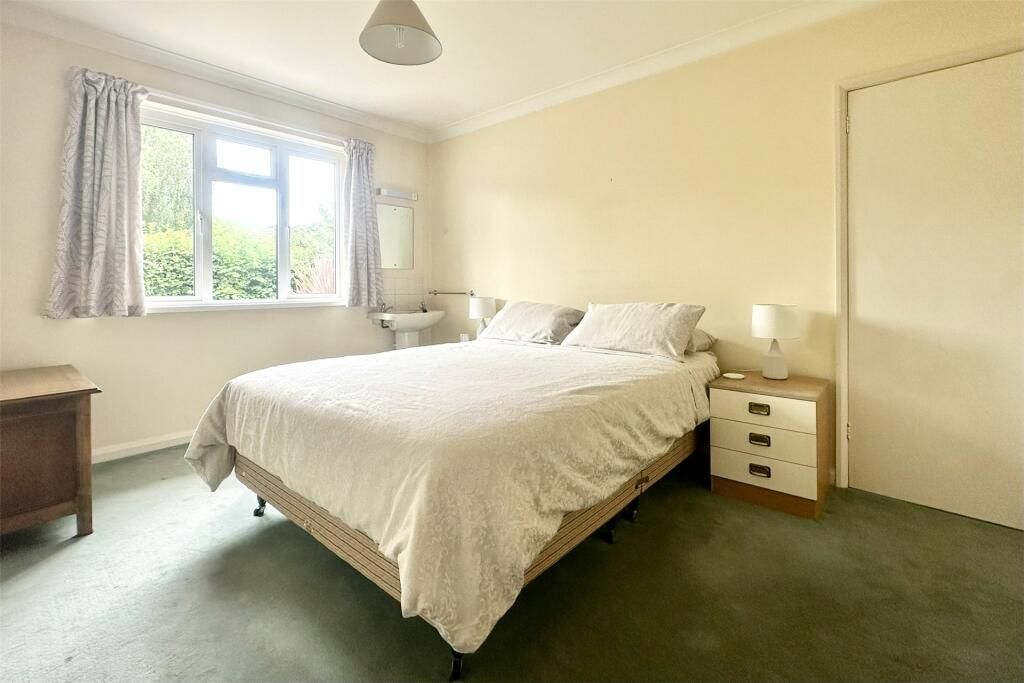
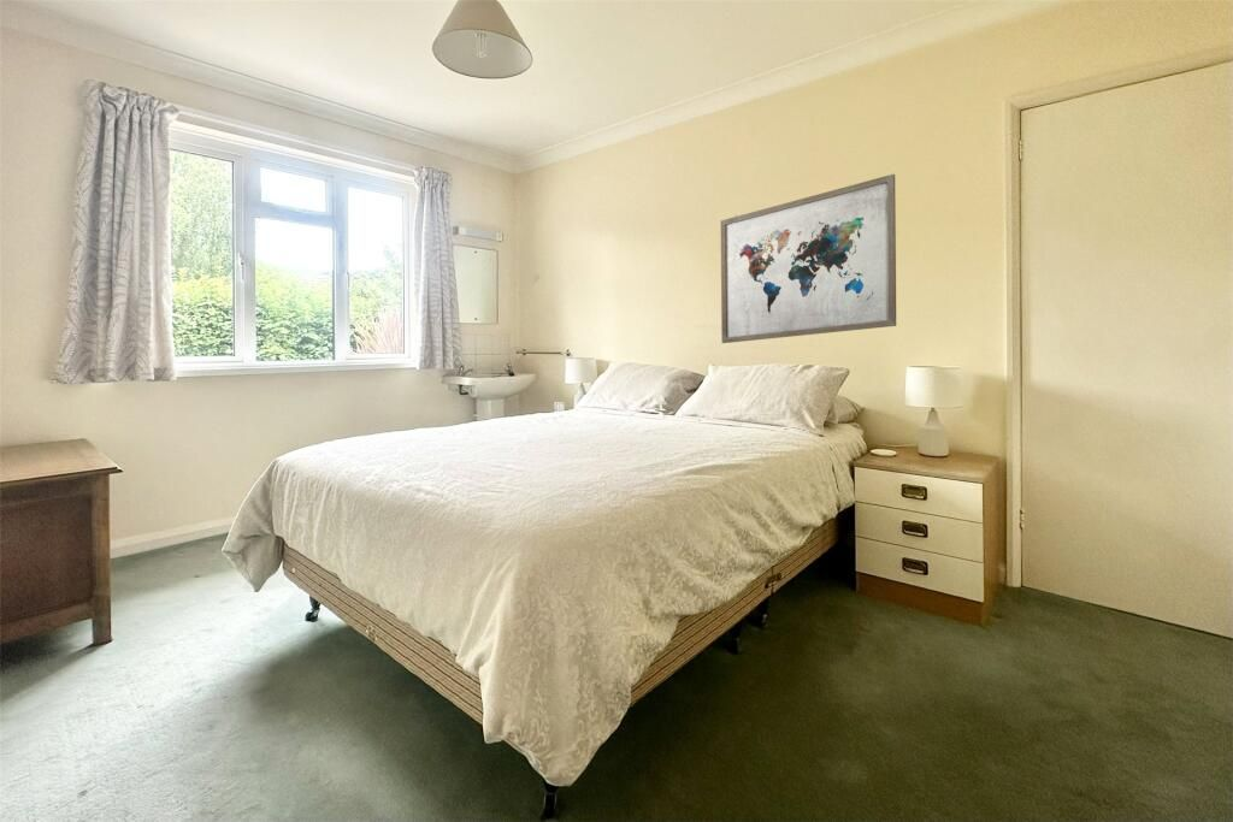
+ wall art [720,173,897,344]
